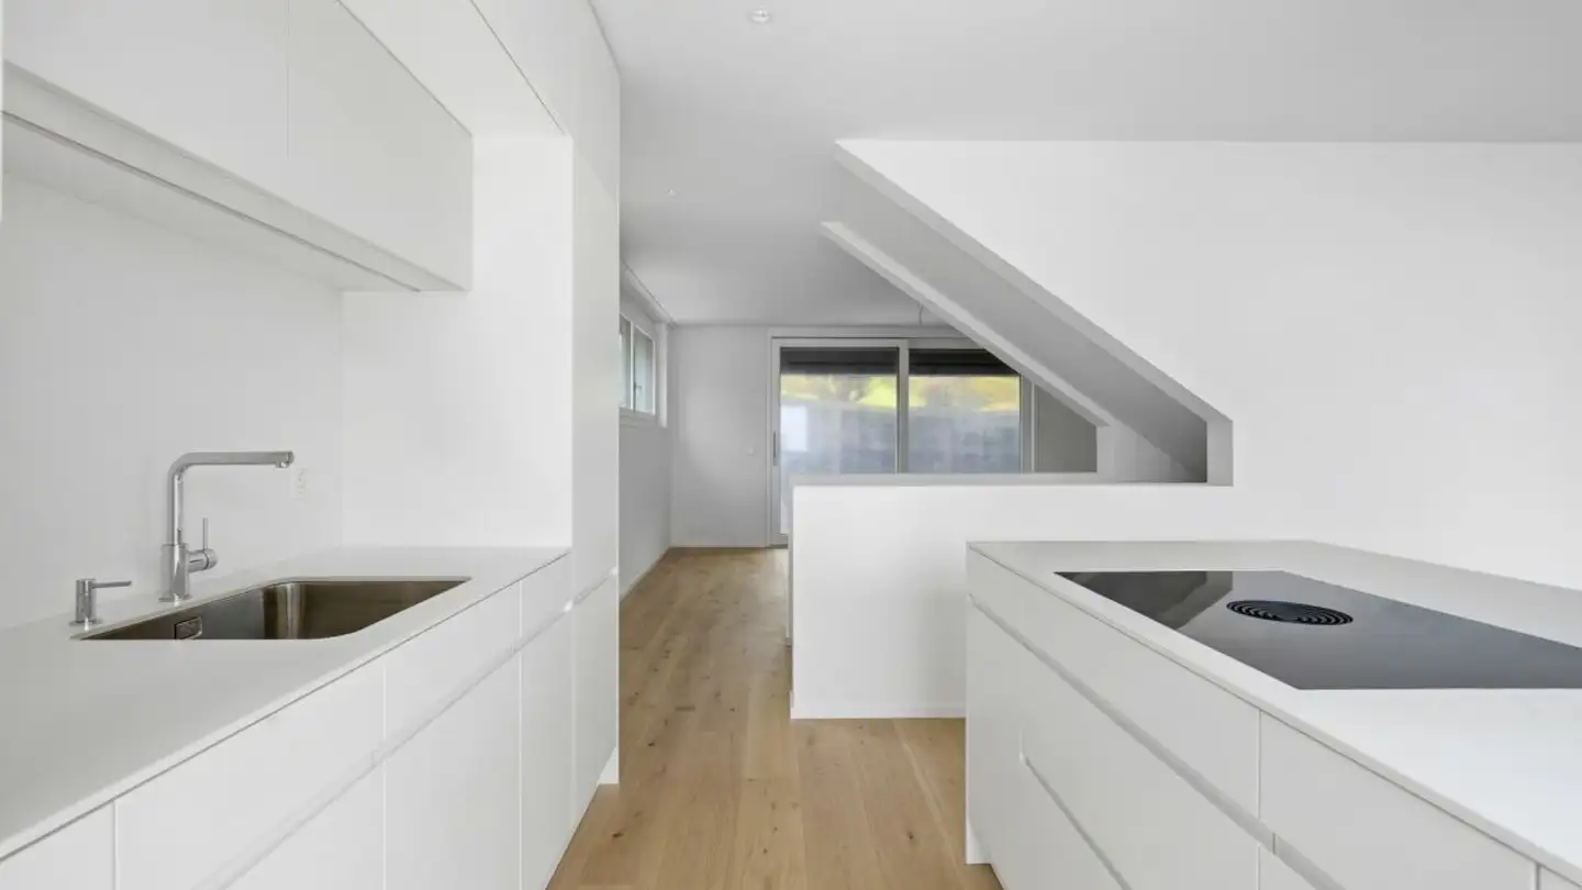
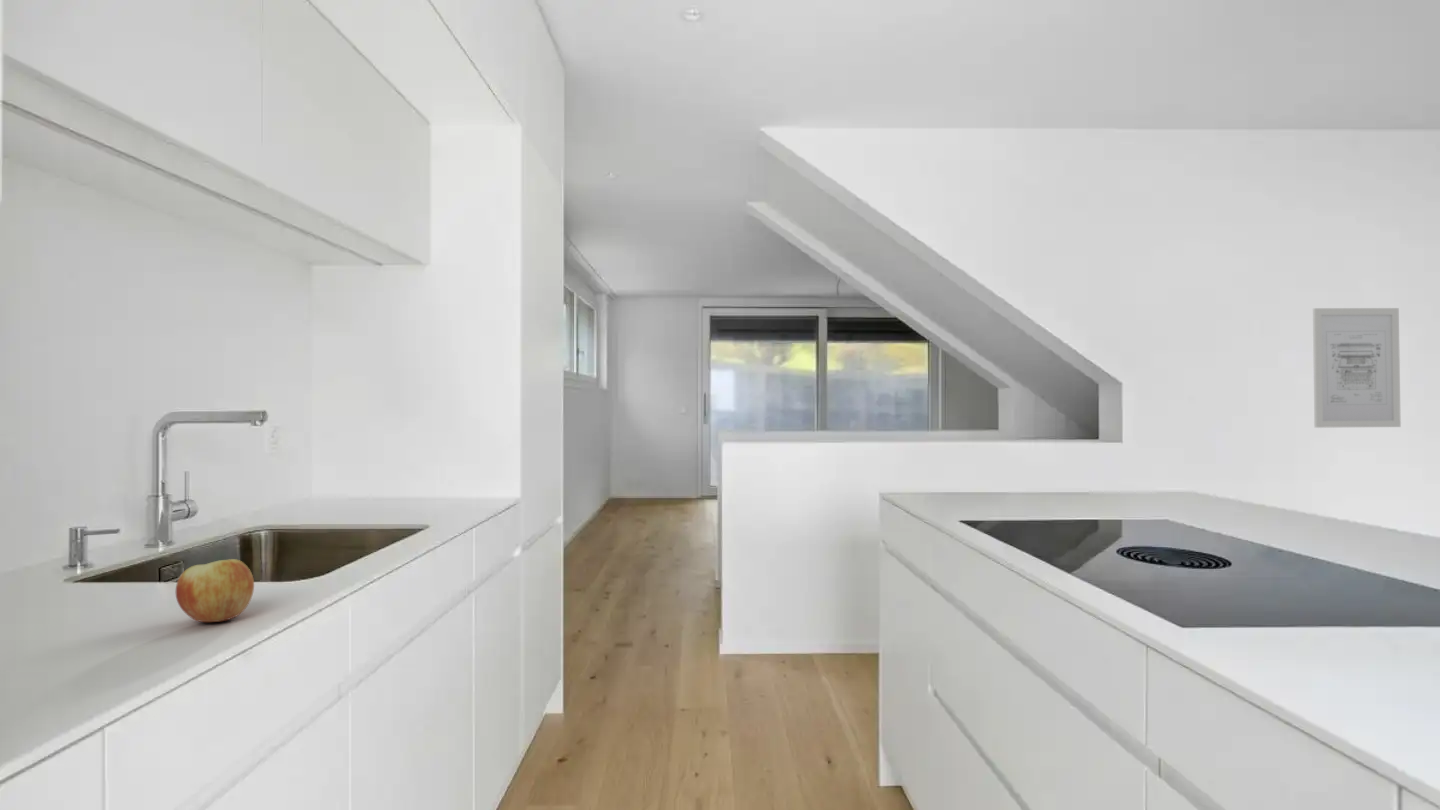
+ apple [175,558,255,623]
+ wall art [1312,307,1402,429]
